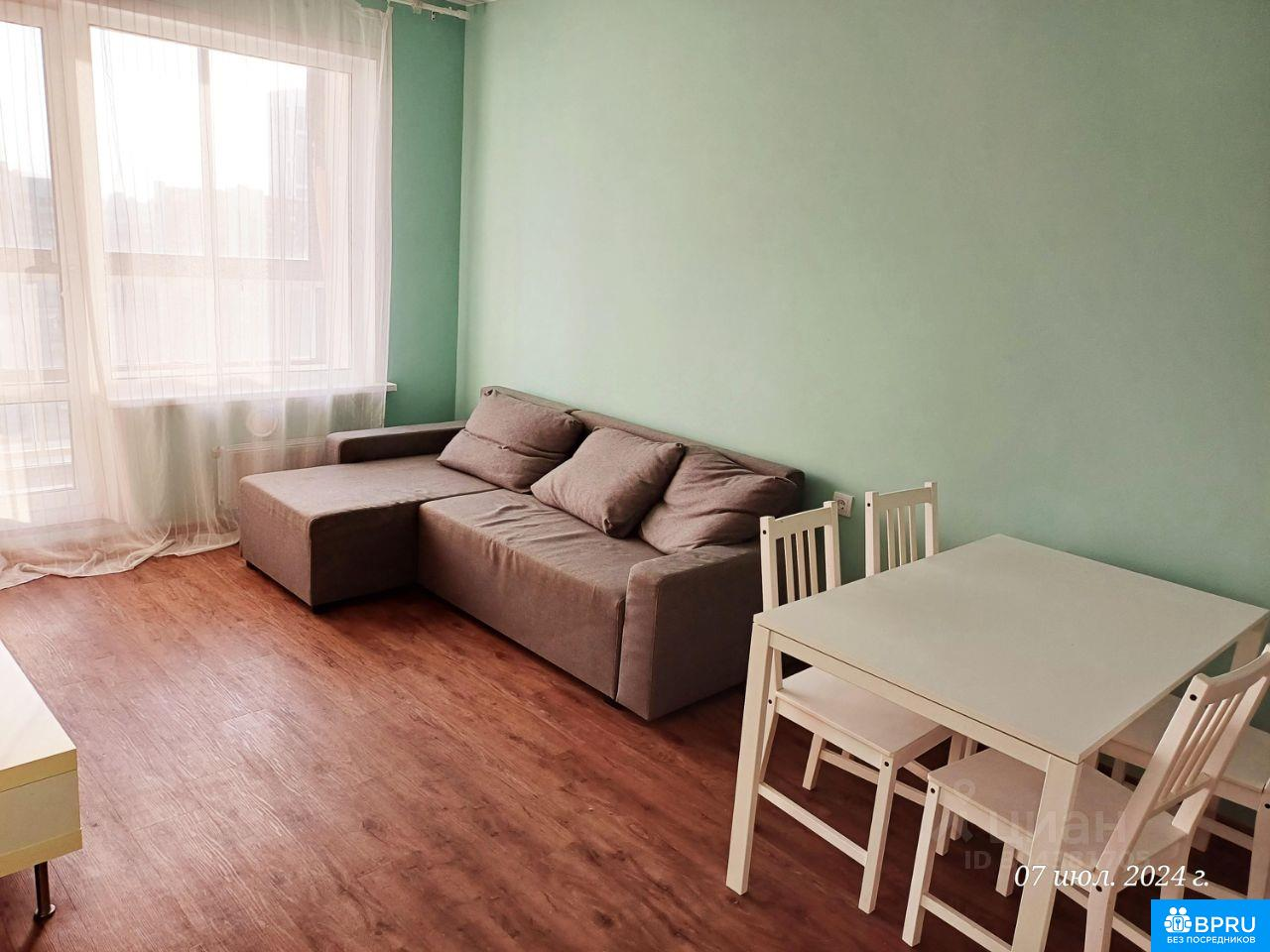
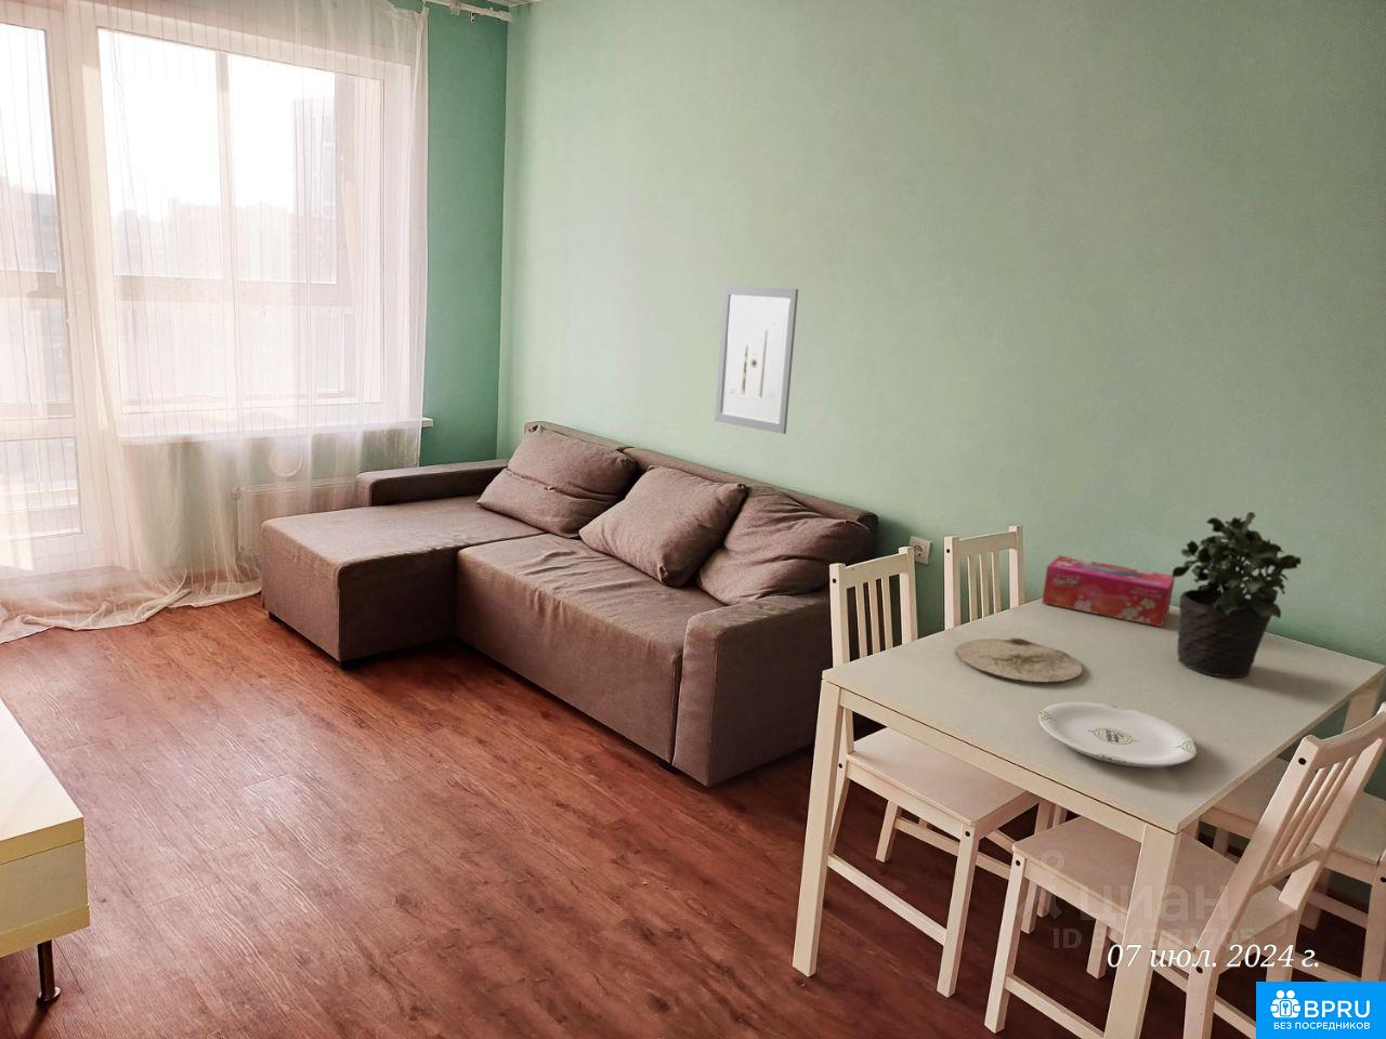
+ potted plant [1171,511,1303,679]
+ tissue box [1040,554,1176,628]
+ wall art [714,285,799,435]
+ plate [1038,702,1198,768]
+ plate [954,637,1083,683]
